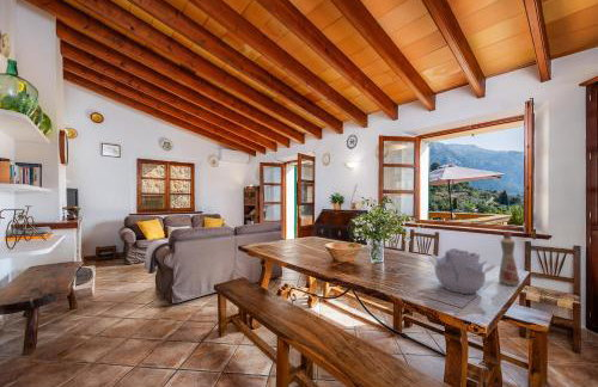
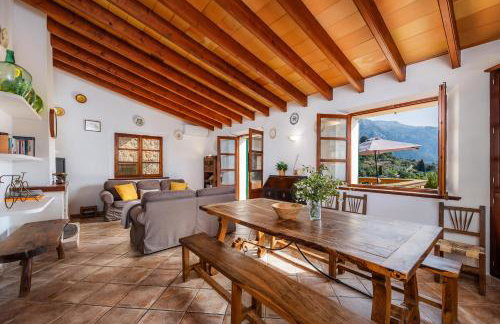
- bottle [498,231,521,287]
- decorative bowl [428,247,498,295]
